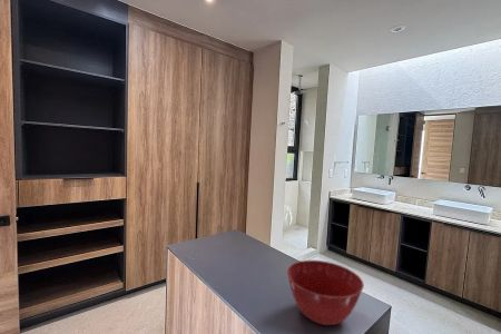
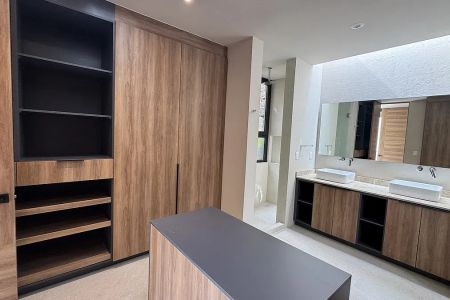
- mixing bowl [286,259,365,326]
